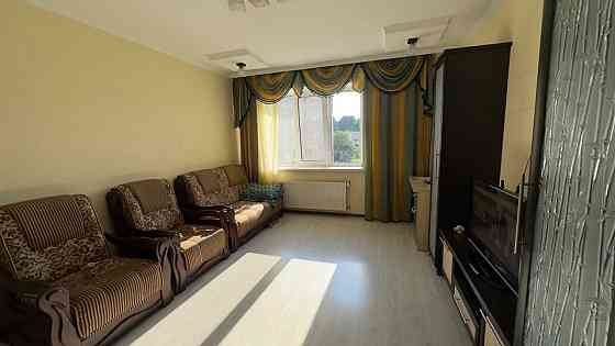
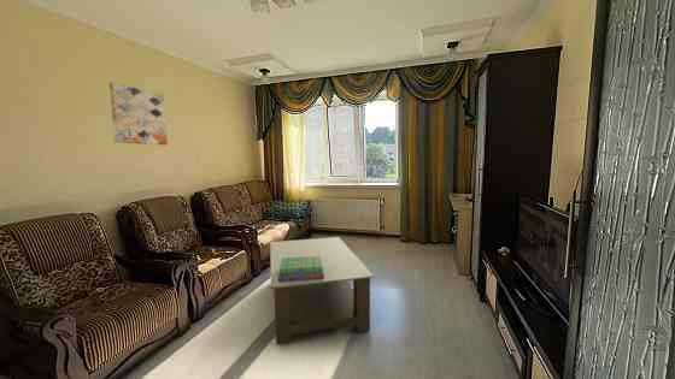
+ wall art [108,82,169,147]
+ coffee table [269,236,375,347]
+ stack of books [278,256,324,282]
